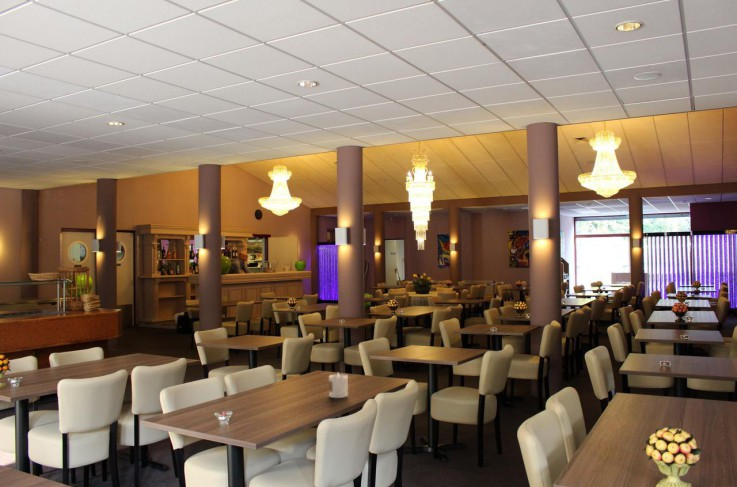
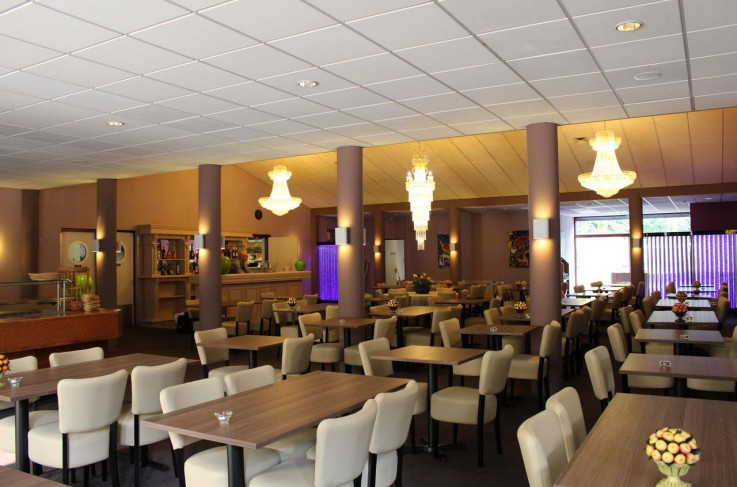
- candle [328,372,349,399]
